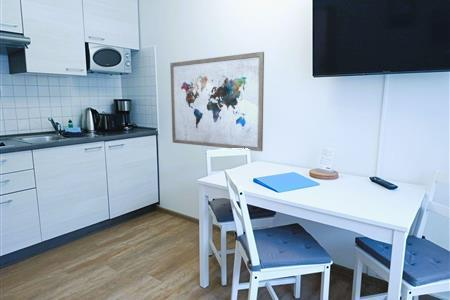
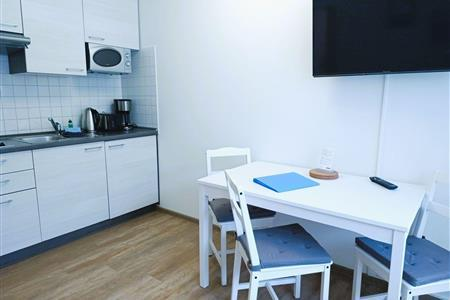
- wall art [169,51,265,152]
